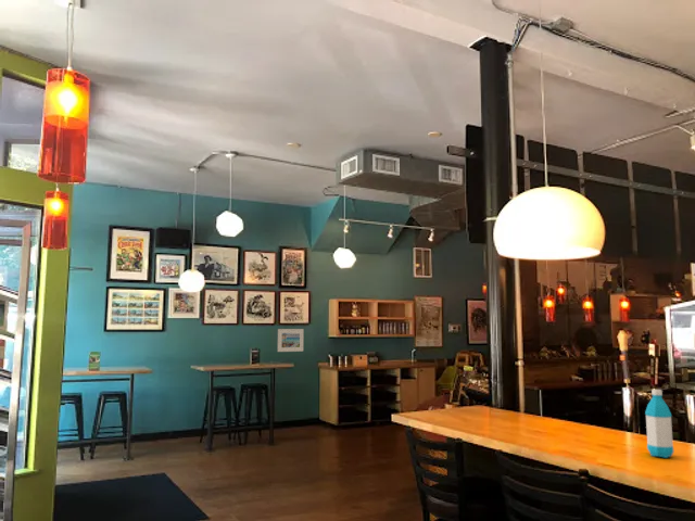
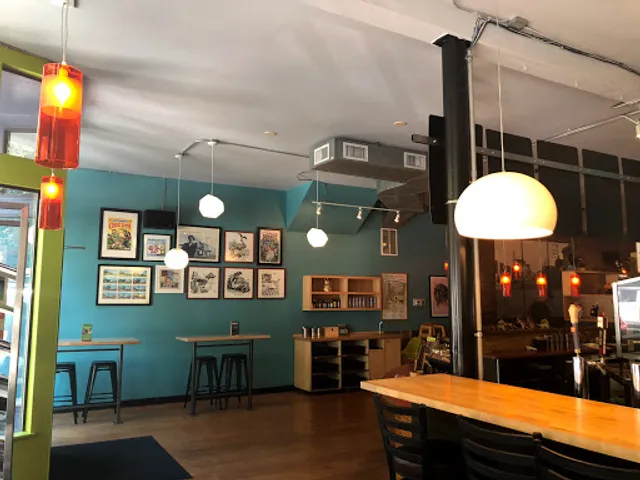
- water bottle [644,389,674,459]
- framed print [277,328,304,353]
